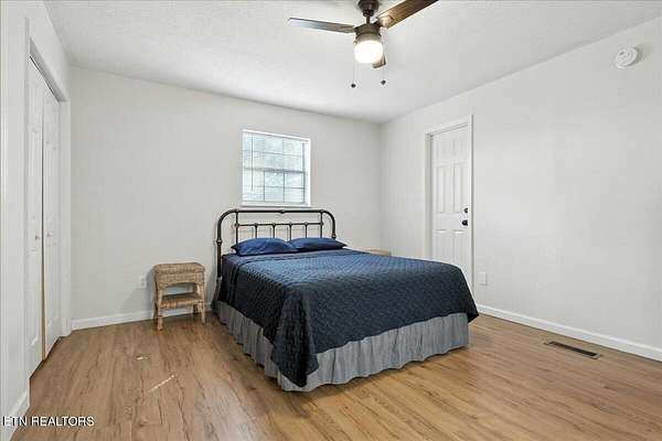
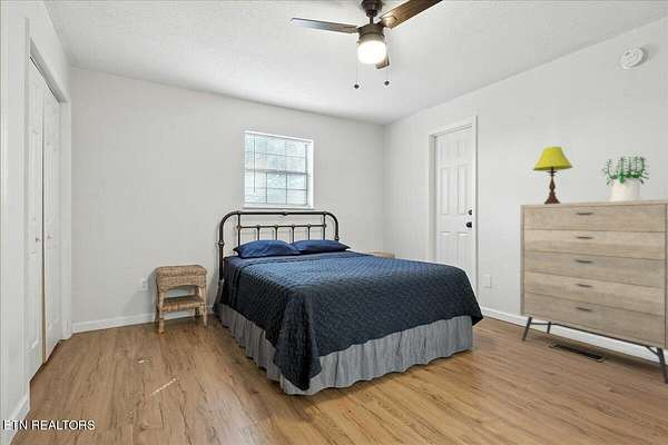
+ dresser [519,198,668,385]
+ table lamp [532,146,573,204]
+ potted plant [600,156,651,201]
